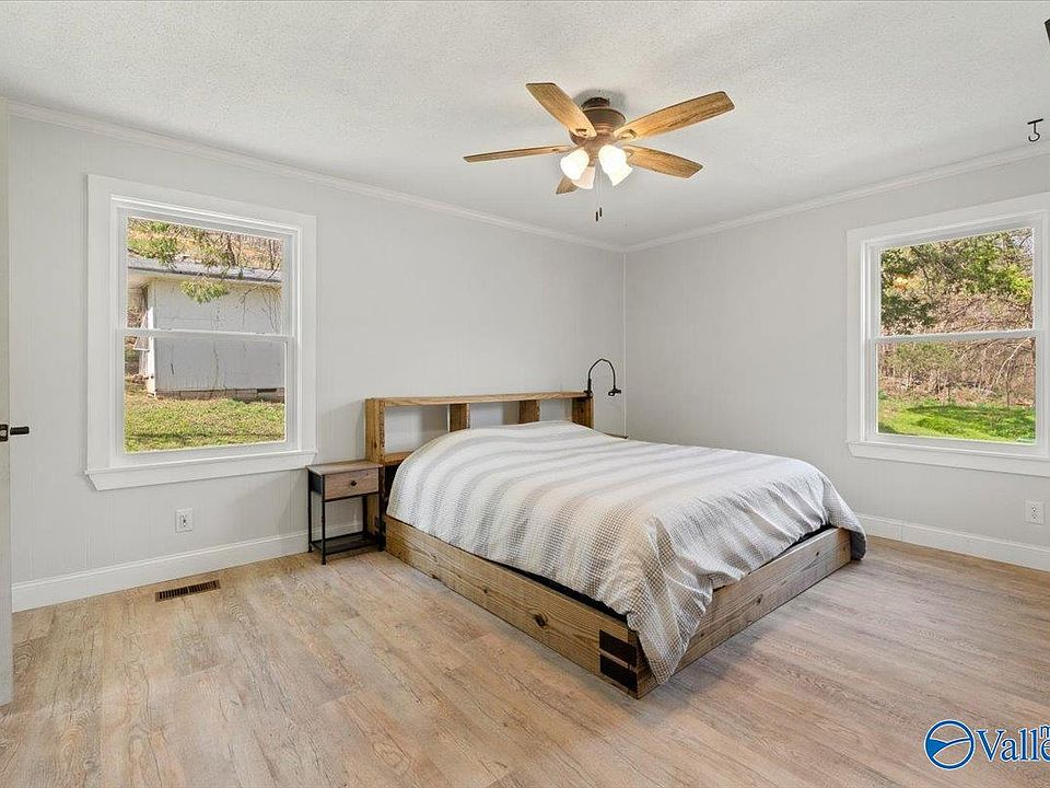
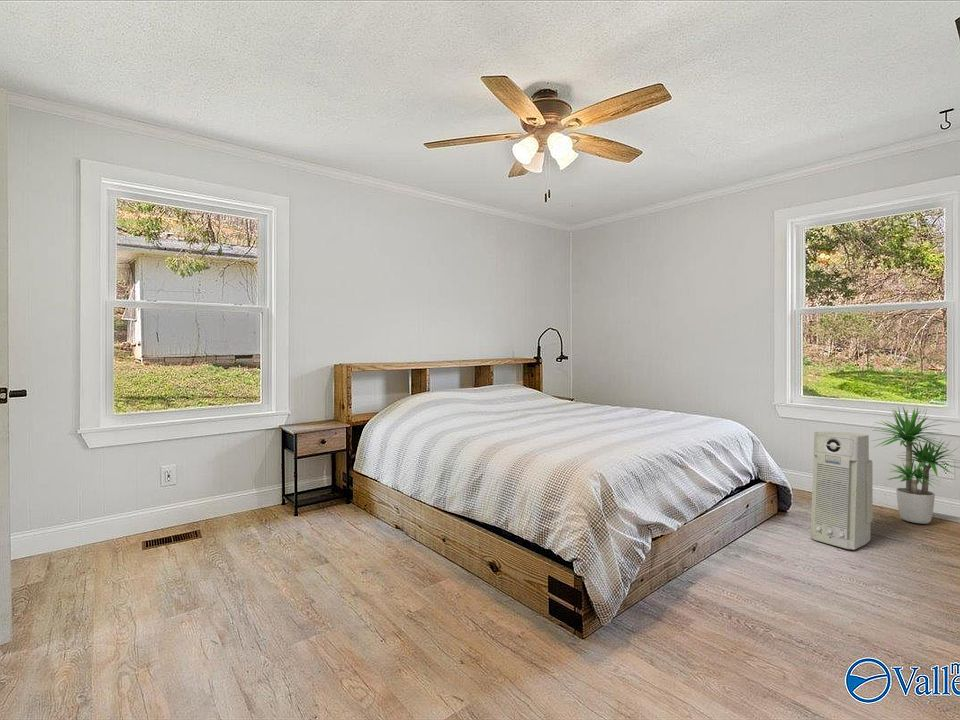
+ potted plant [872,405,960,525]
+ air purifier [810,430,874,551]
